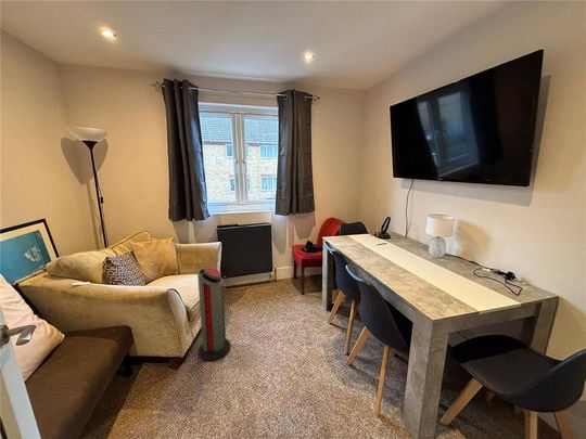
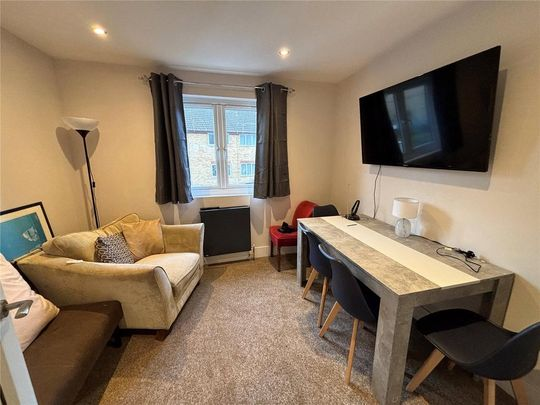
- air purifier [196,267,231,362]
